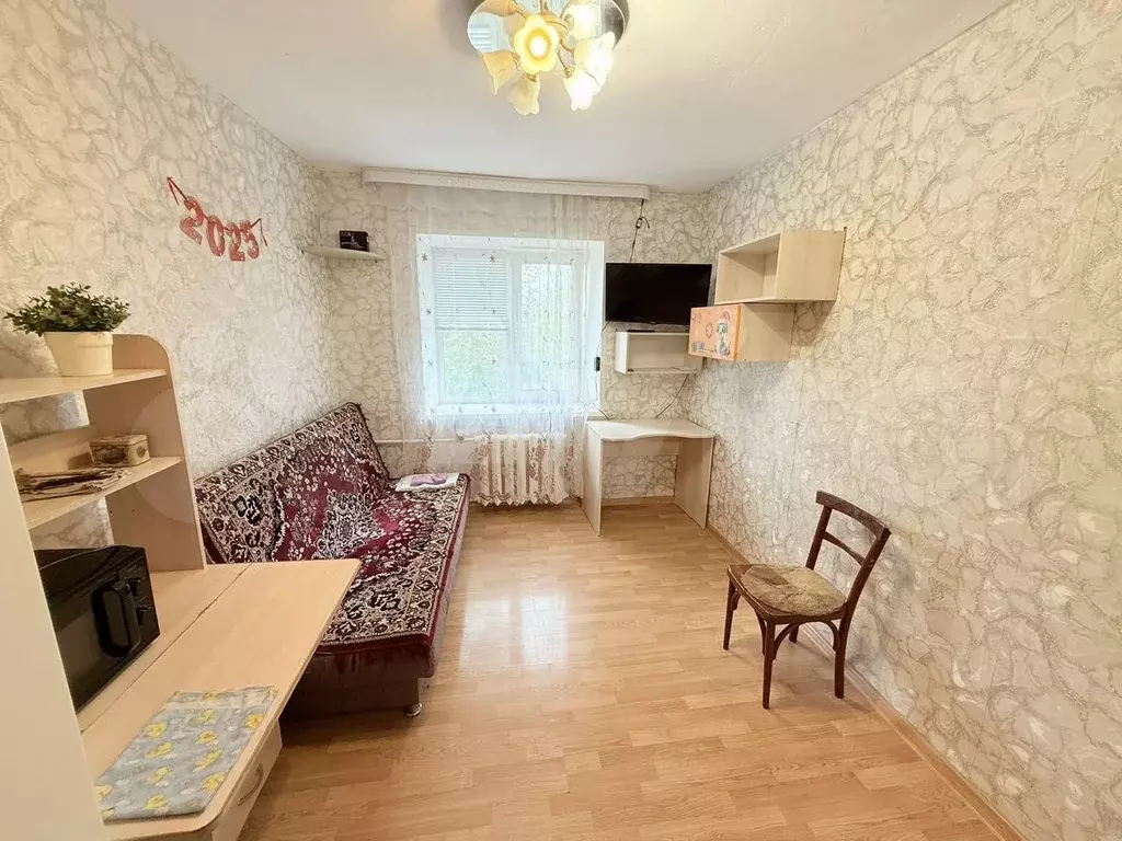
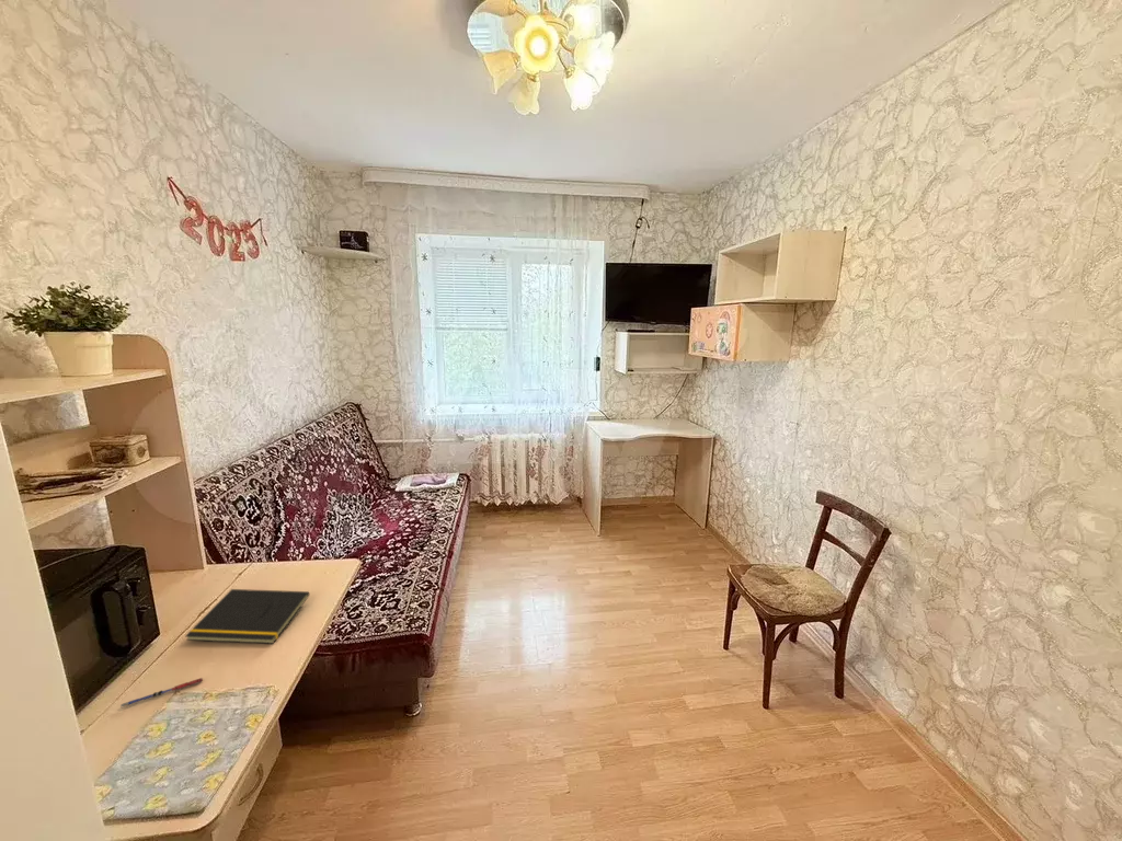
+ notepad [184,588,311,645]
+ pen [119,677,204,708]
